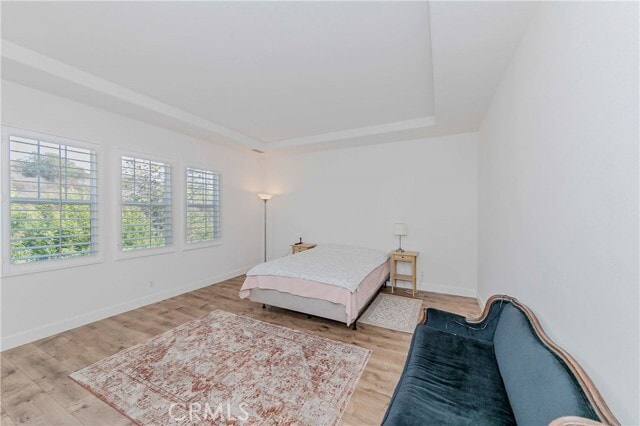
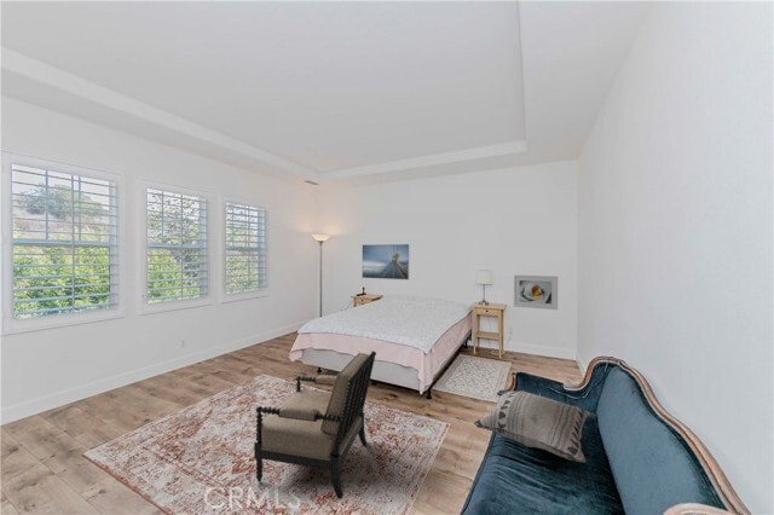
+ chair [253,351,377,500]
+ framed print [513,274,559,311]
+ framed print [360,243,410,280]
+ decorative pillow [473,388,593,463]
